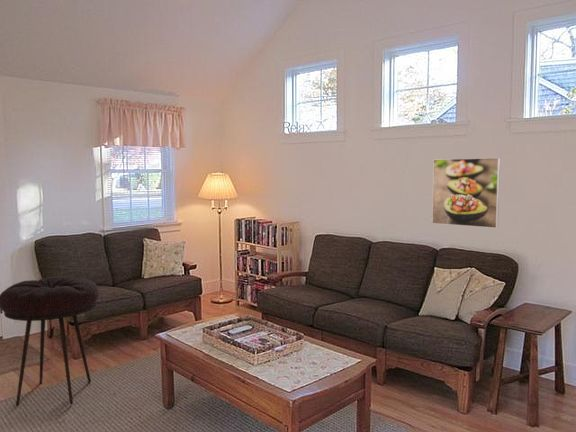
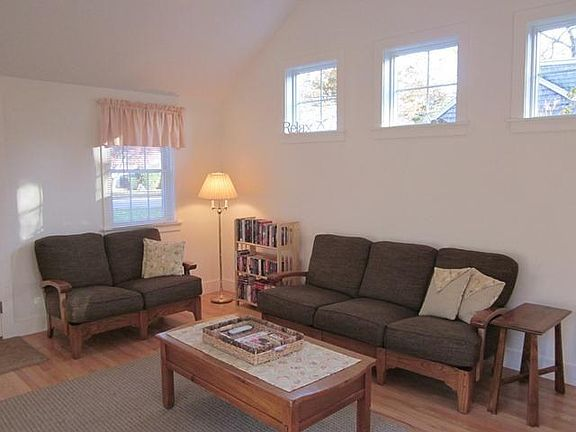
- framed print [431,157,501,229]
- stool [0,275,100,407]
